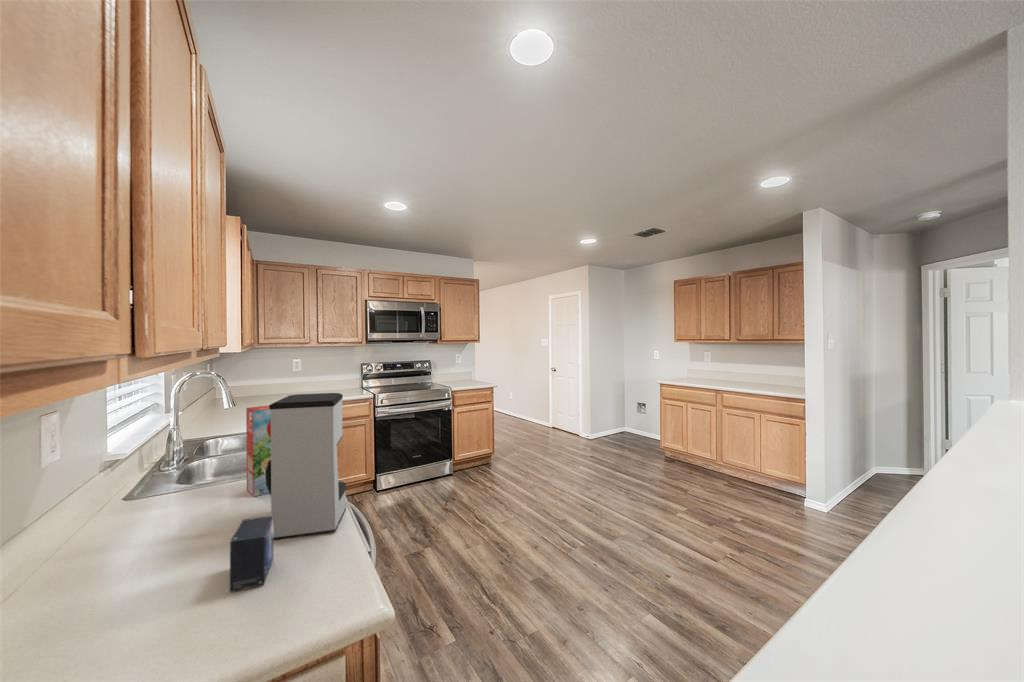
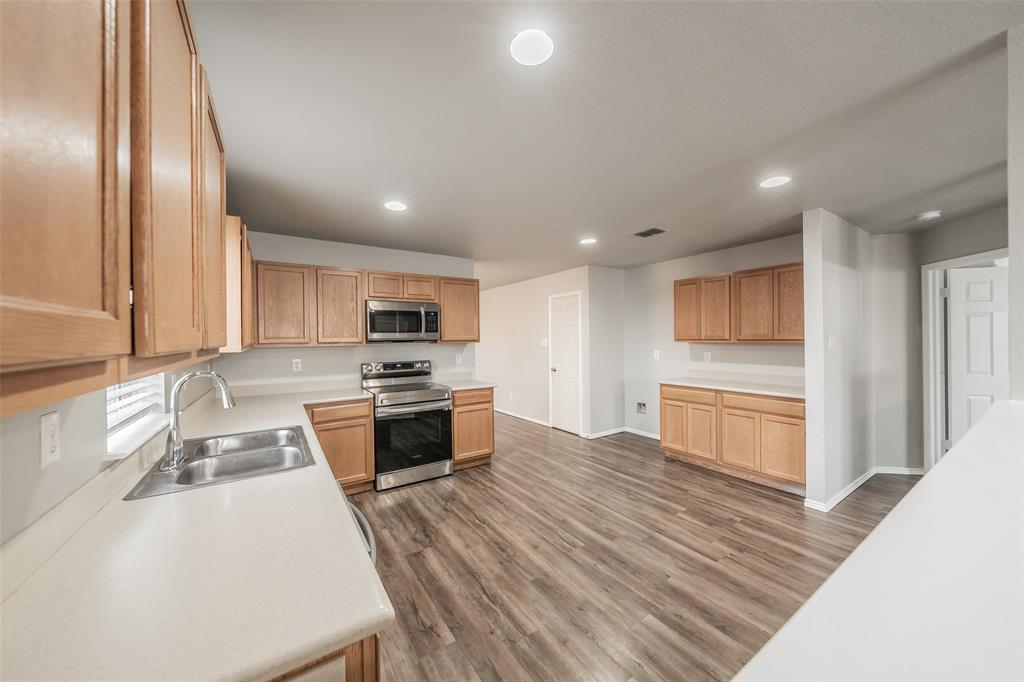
- coffee maker [265,392,347,541]
- cereal box [245,404,271,498]
- small box [228,515,274,593]
